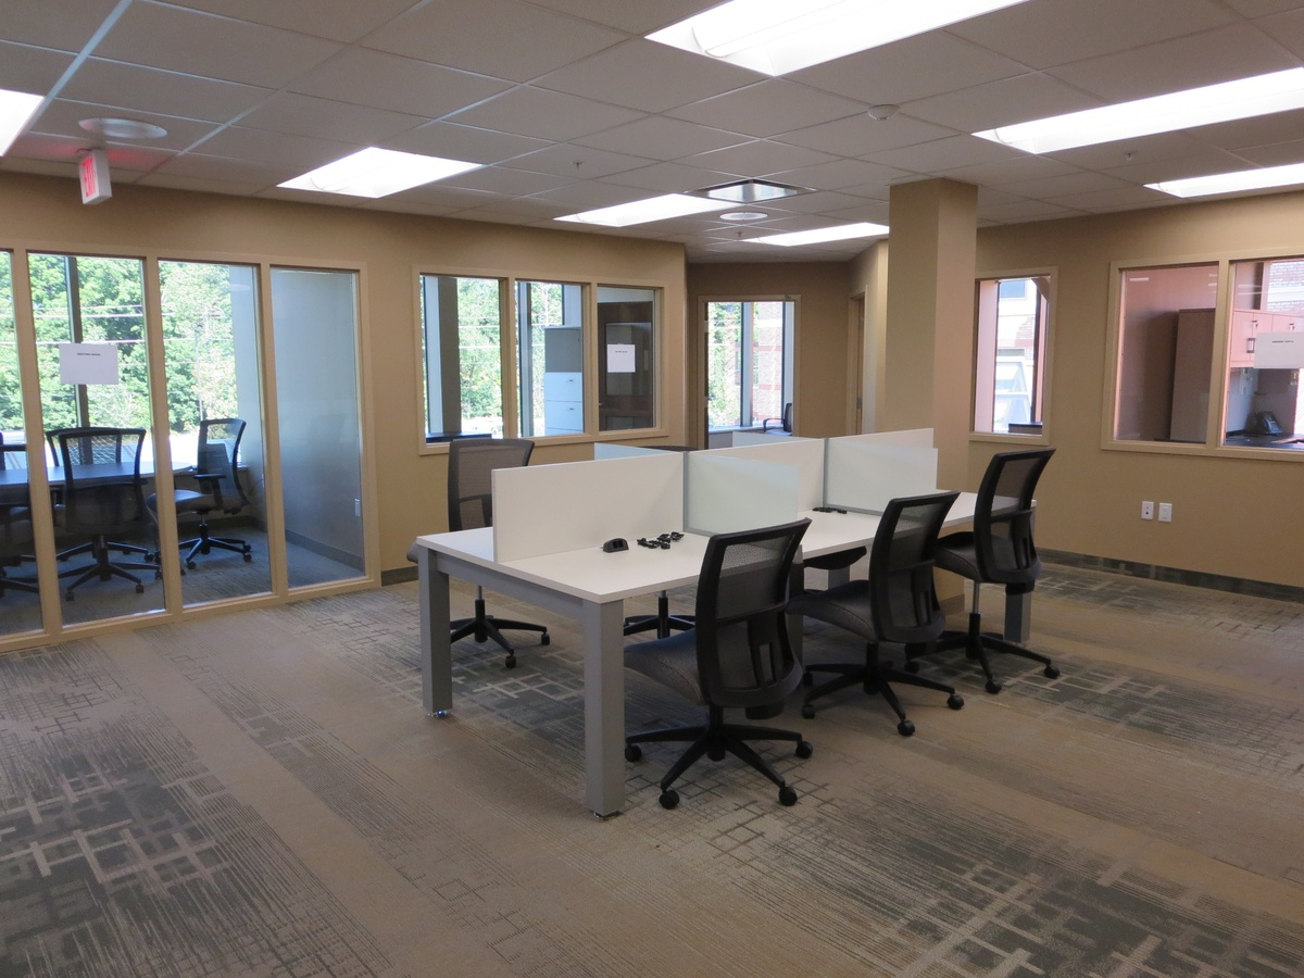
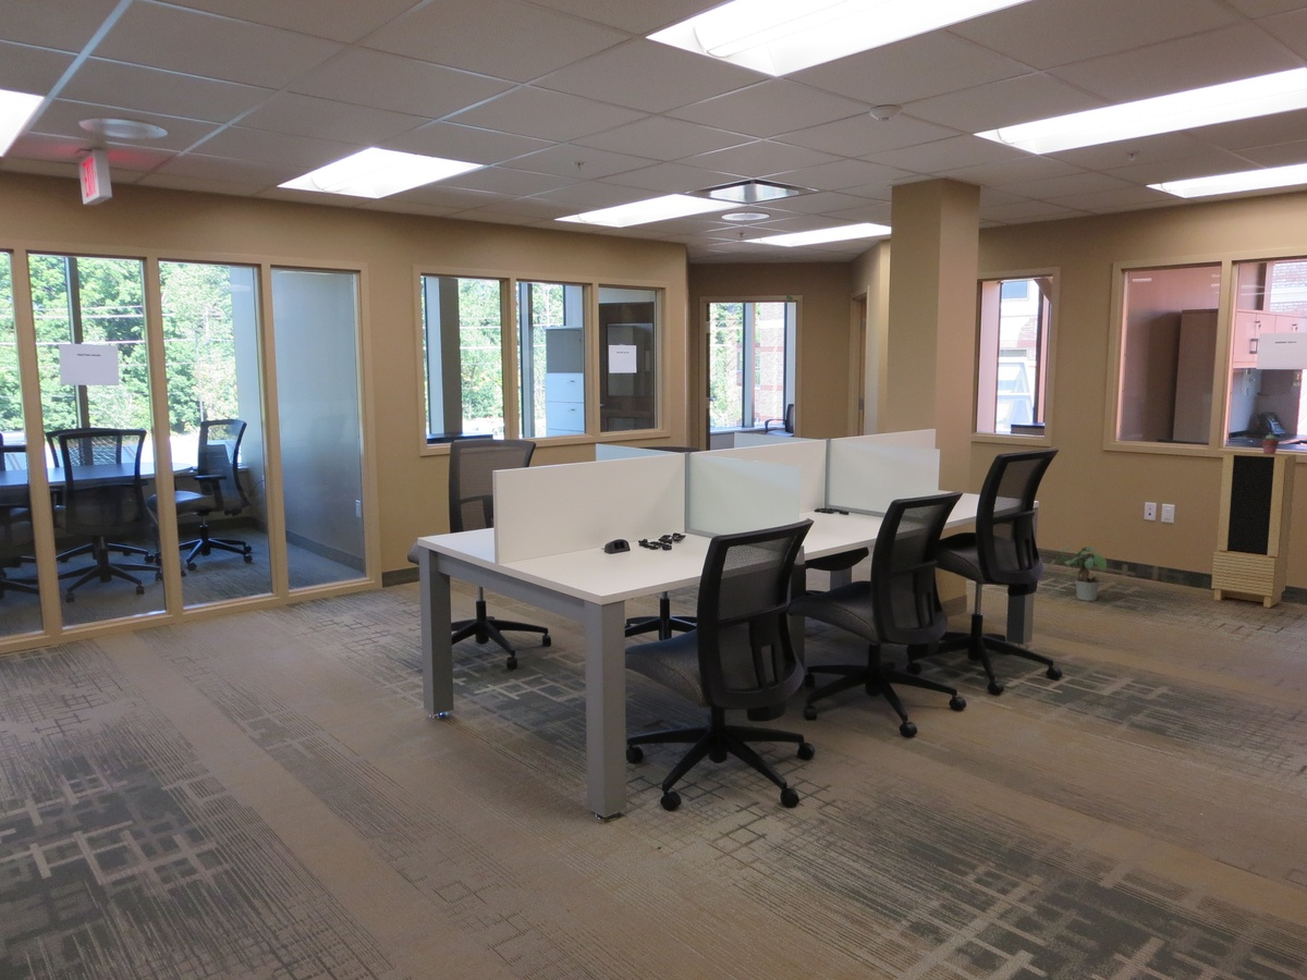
+ potted plant [1047,544,1108,602]
+ storage cabinet [1210,451,1297,609]
+ potted succulent [1260,433,1280,454]
